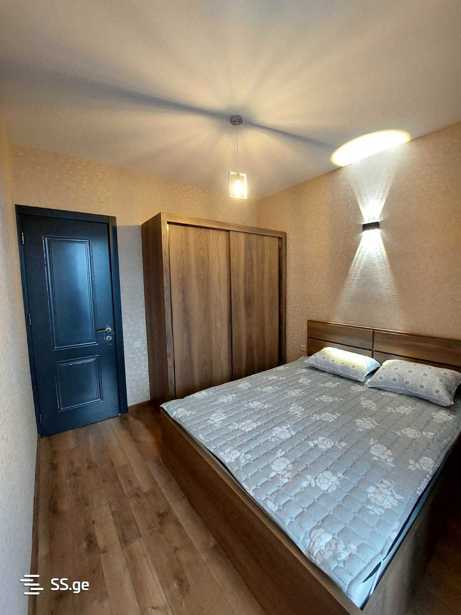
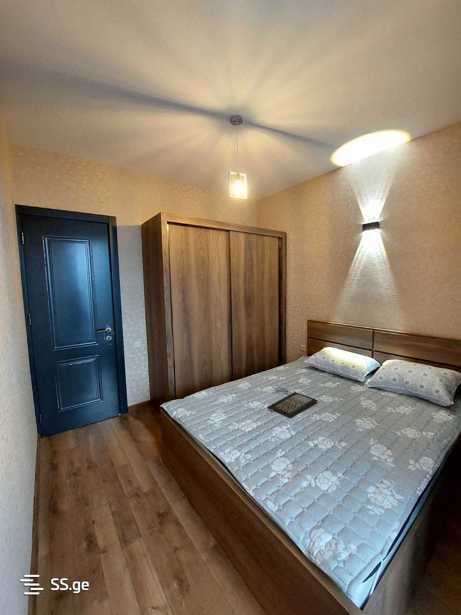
+ clutch bag [267,387,319,419]
